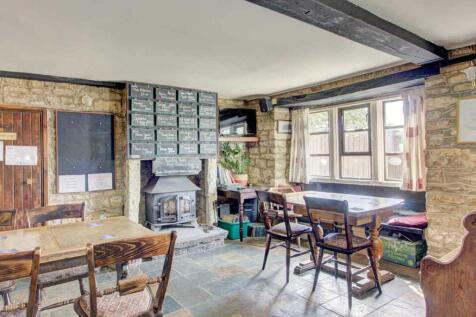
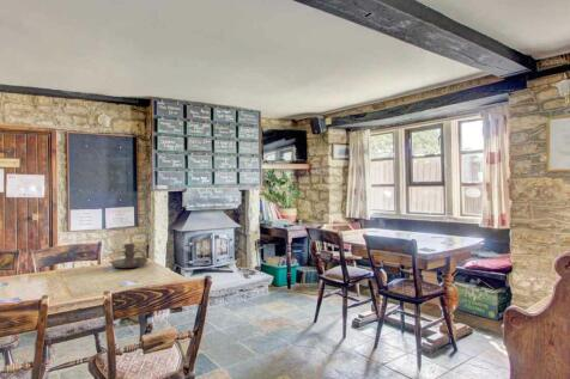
+ candle holder [110,243,150,269]
